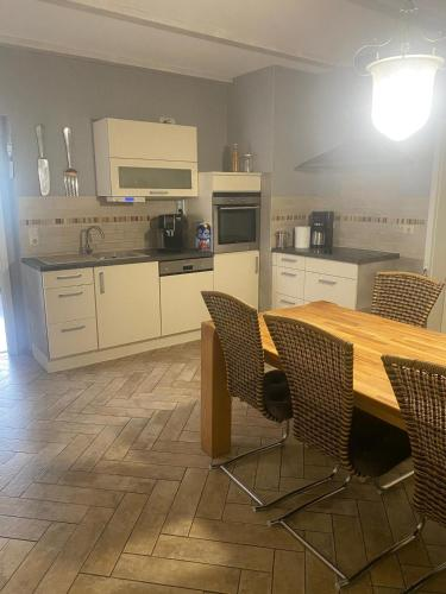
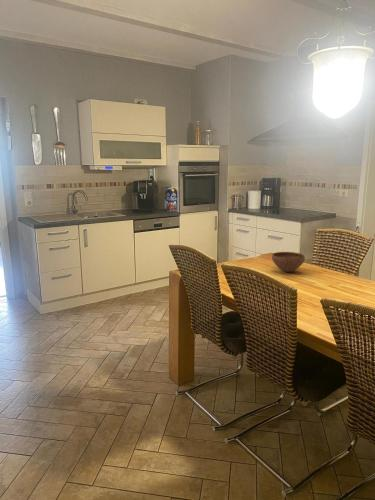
+ bowl [271,251,306,273]
